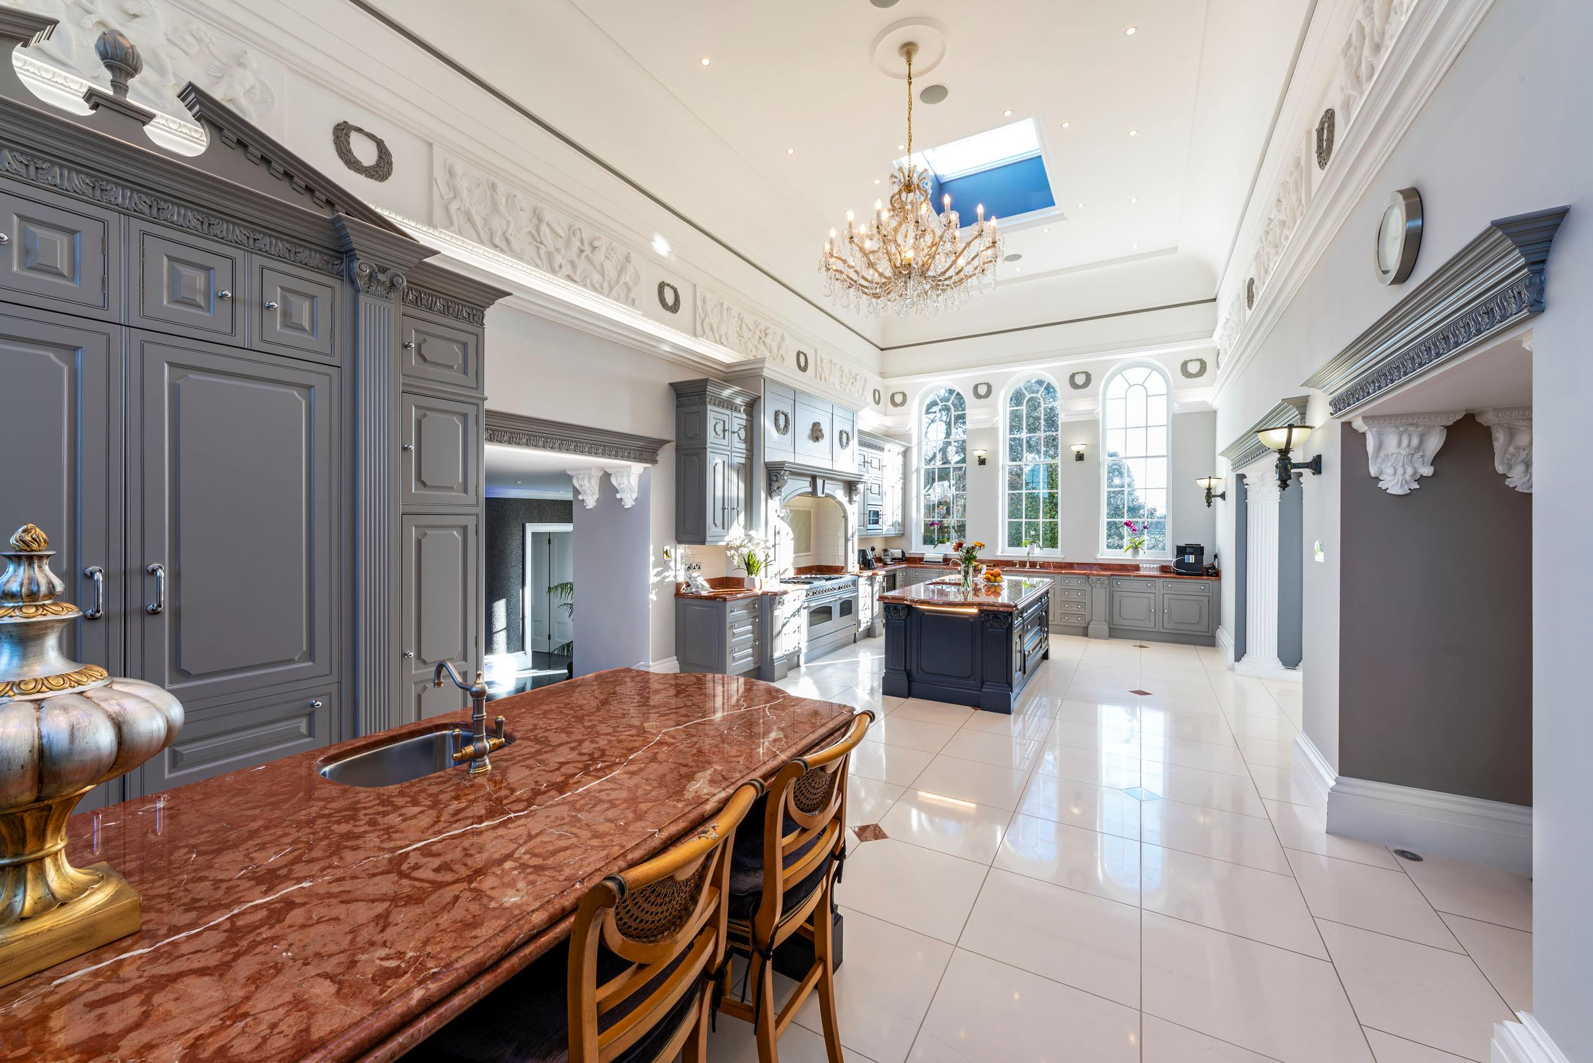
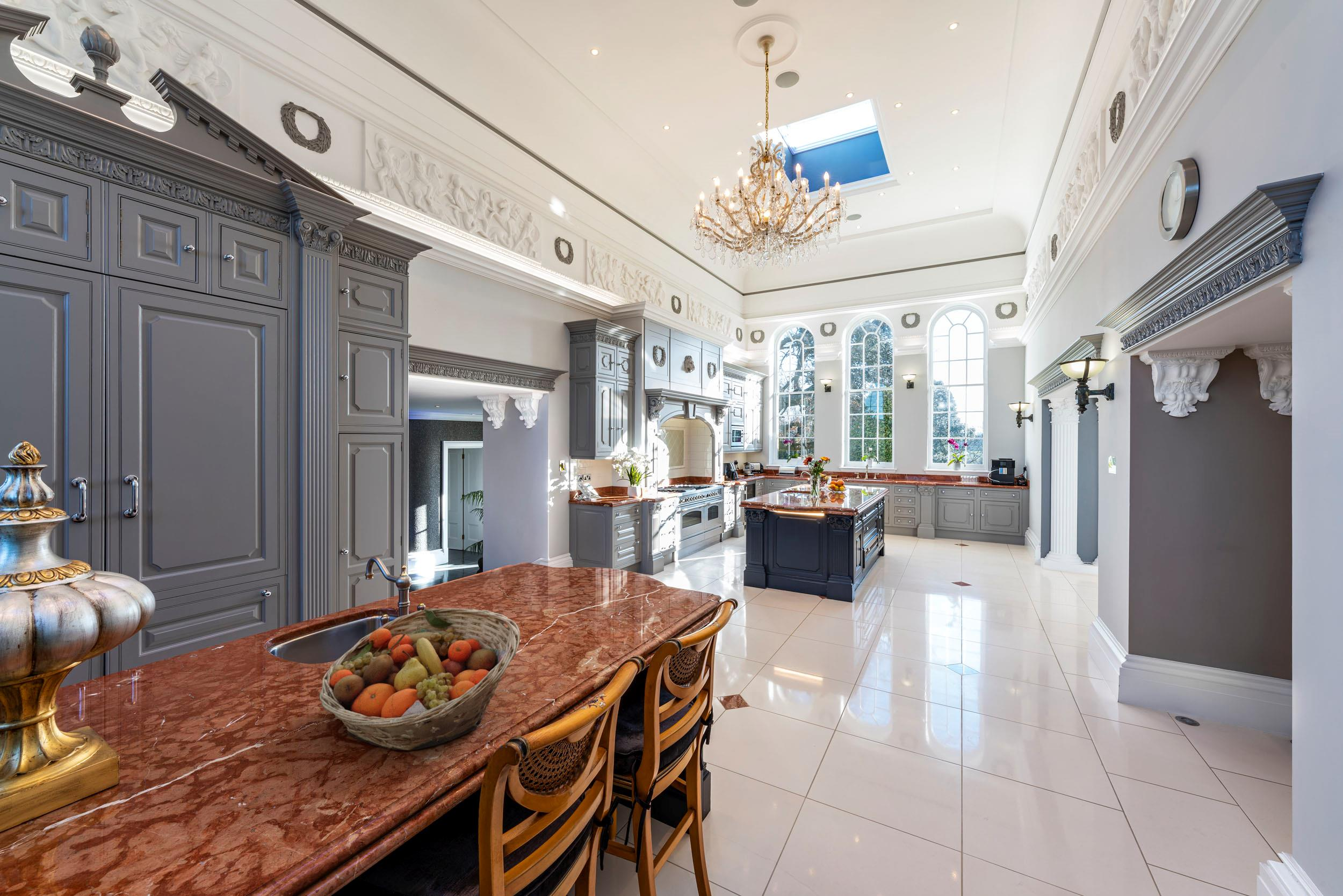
+ fruit basket [318,608,521,751]
